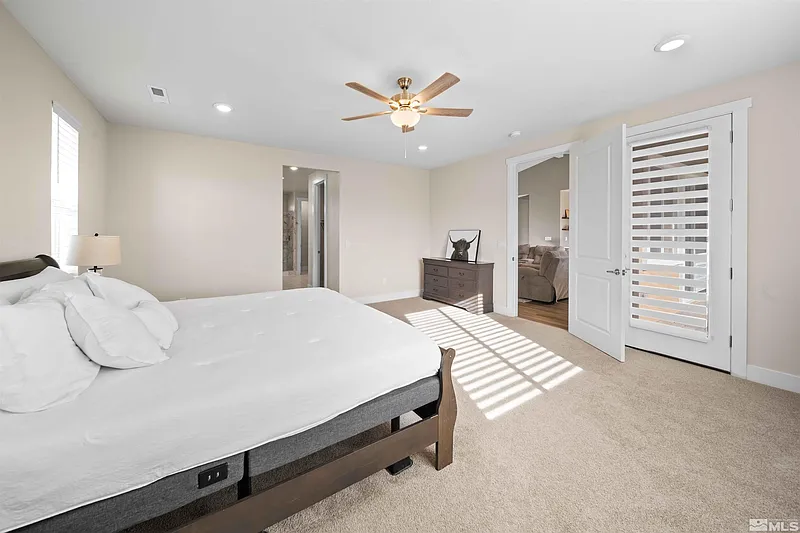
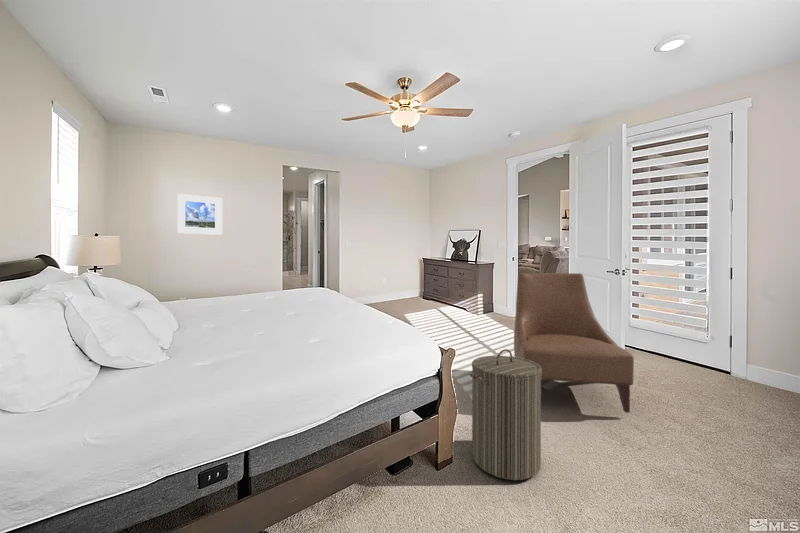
+ laundry hamper [469,348,542,481]
+ chair [513,272,635,414]
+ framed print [177,193,223,236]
